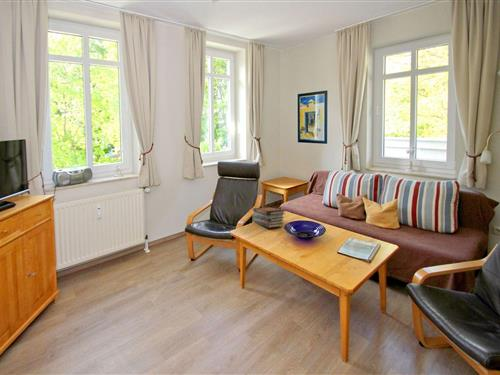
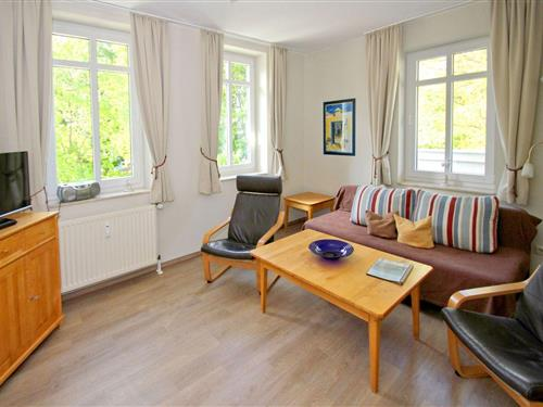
- book stack [252,206,286,229]
